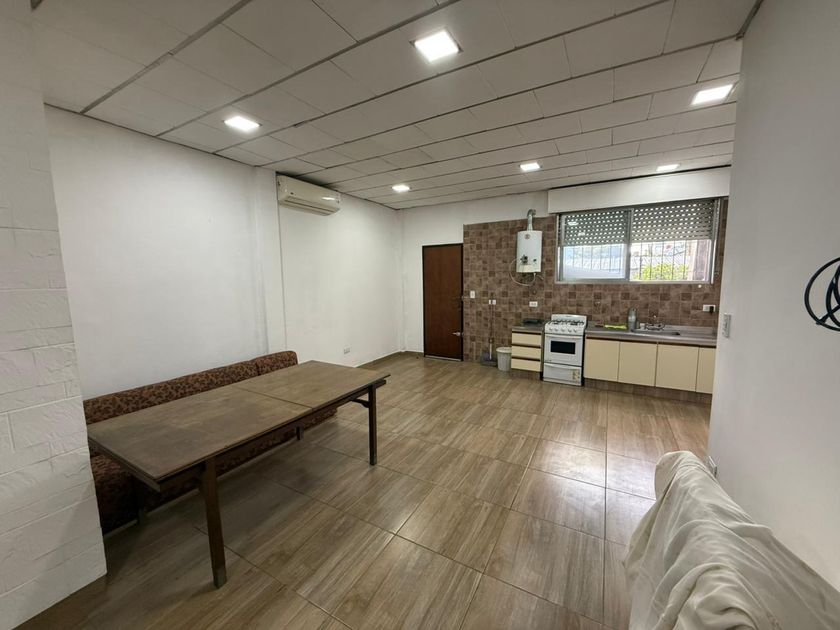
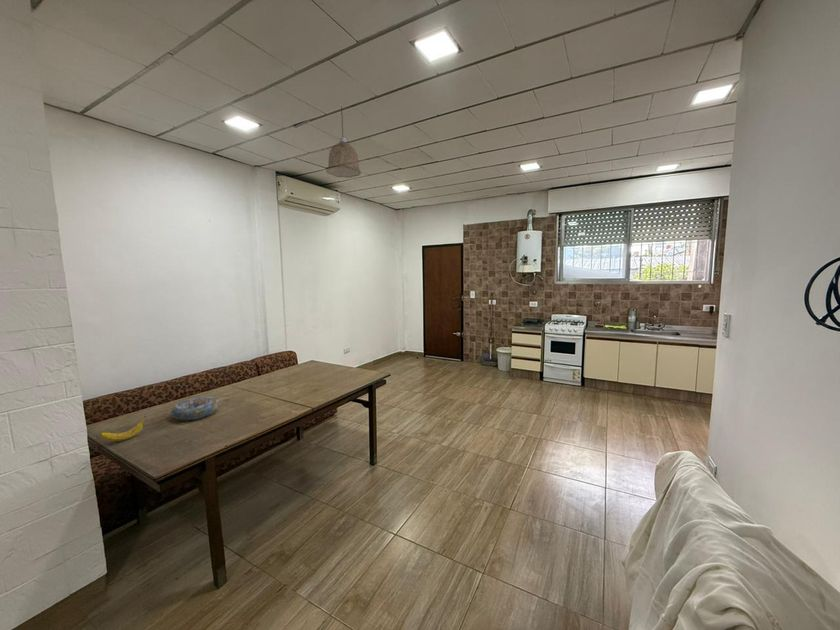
+ decorative bowl [170,396,220,421]
+ fruit [99,415,149,442]
+ pendant lamp [326,105,362,179]
